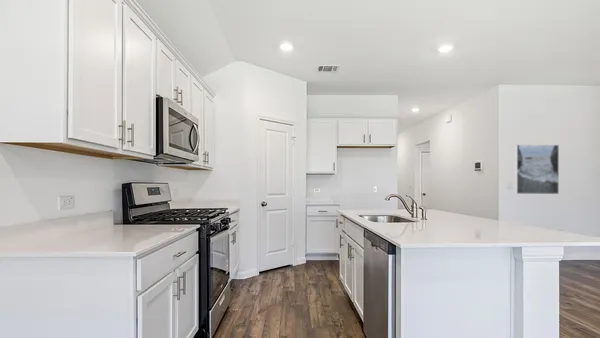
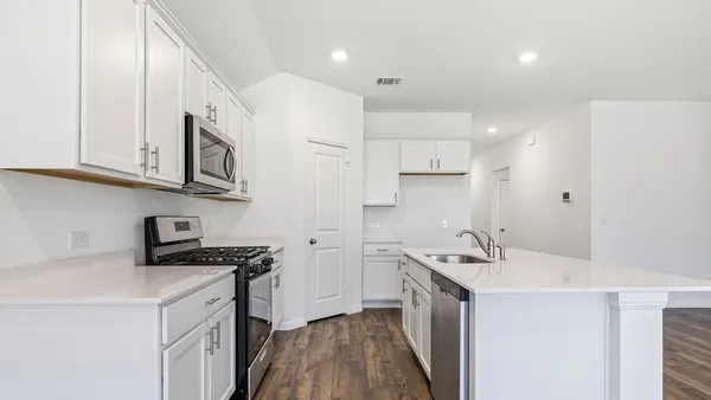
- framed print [514,144,560,195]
